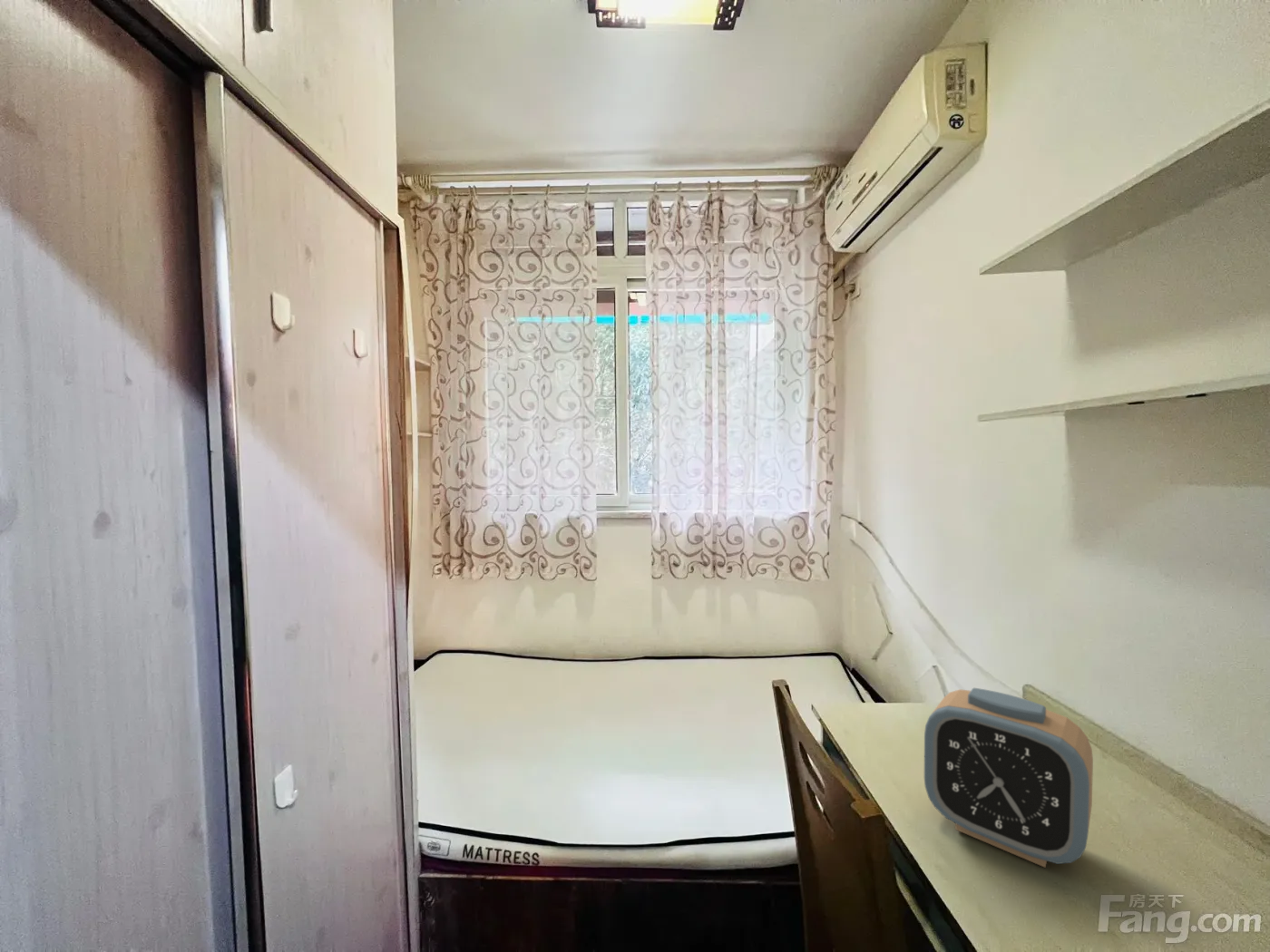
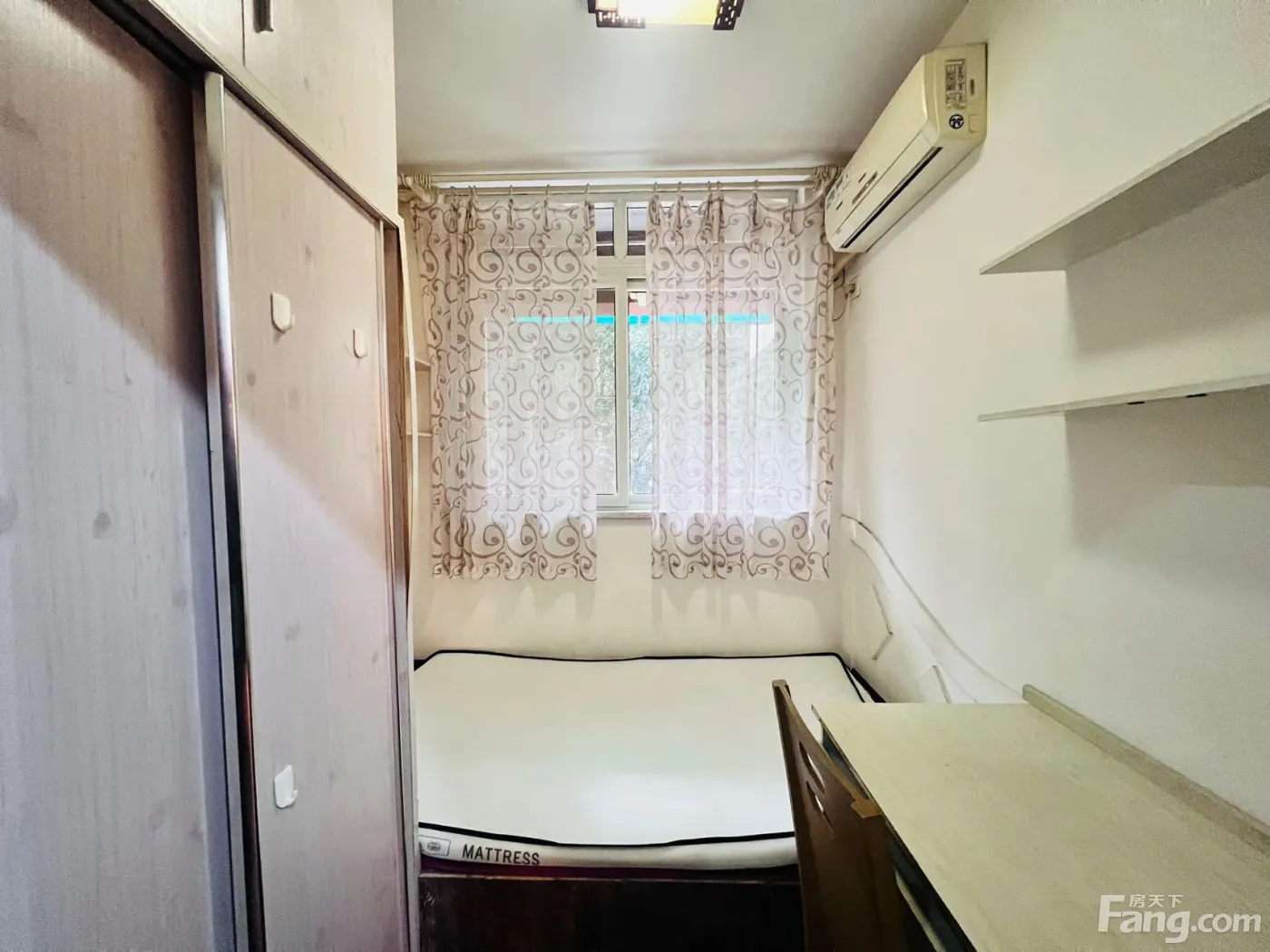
- alarm clock [923,687,1094,869]
